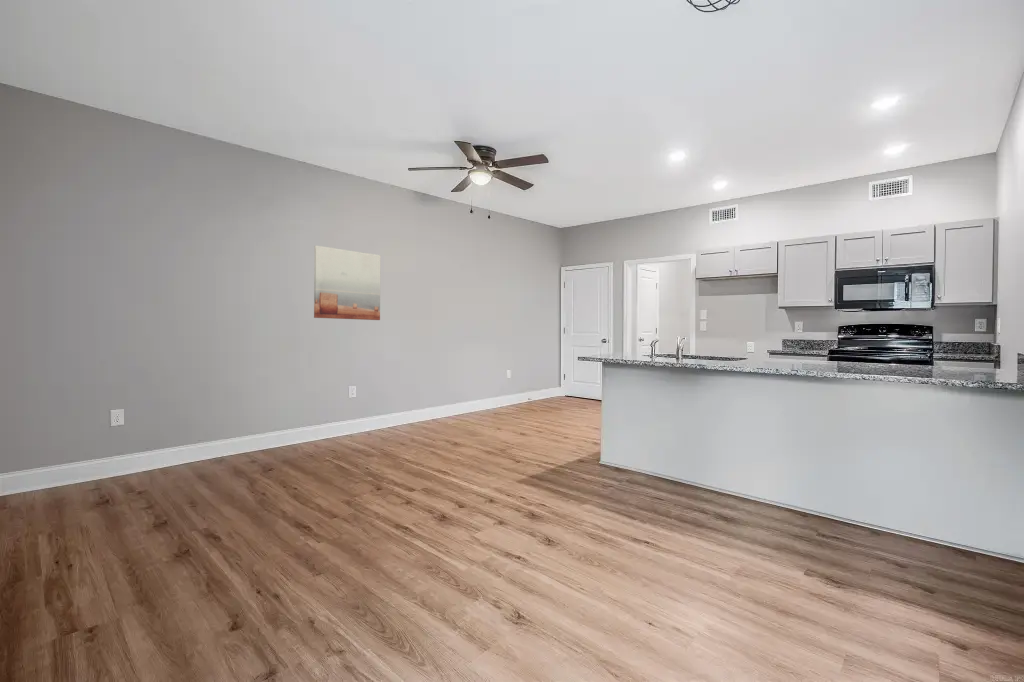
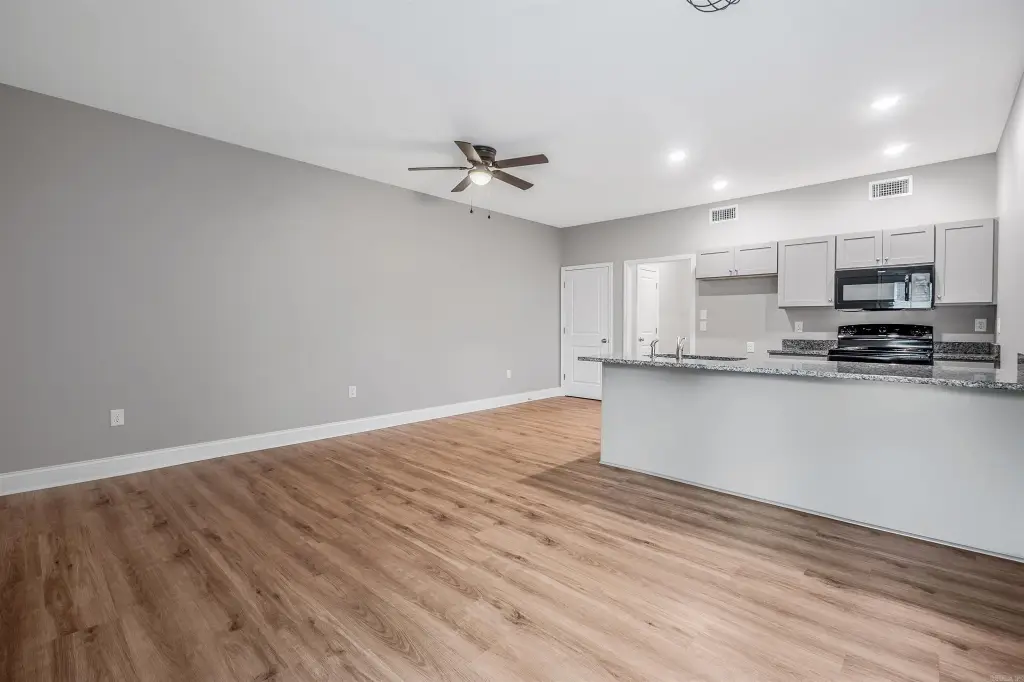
- wall art [313,245,381,321]
